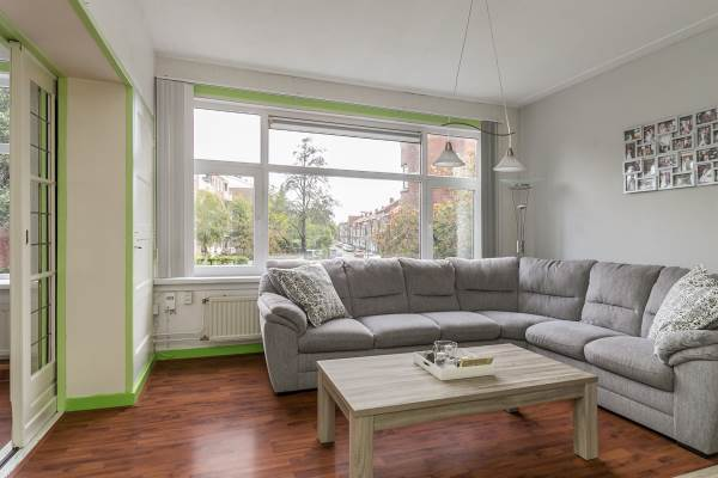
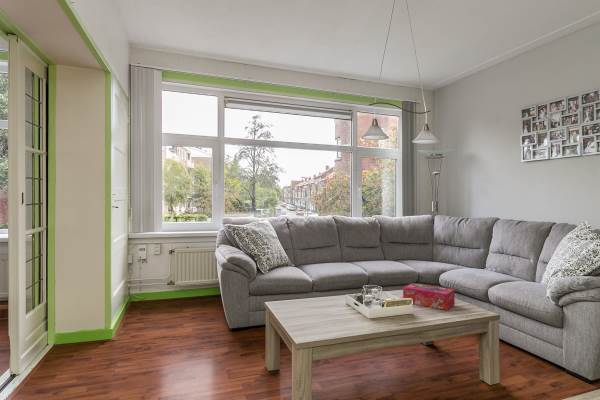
+ tissue box [402,282,456,311]
